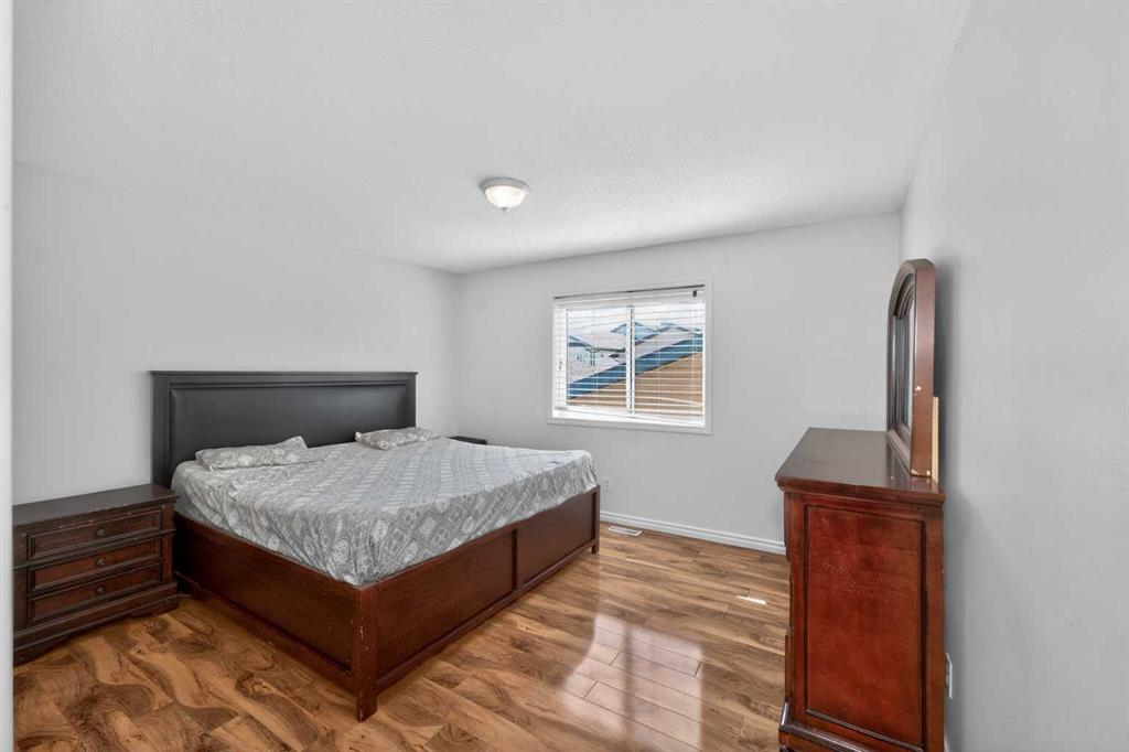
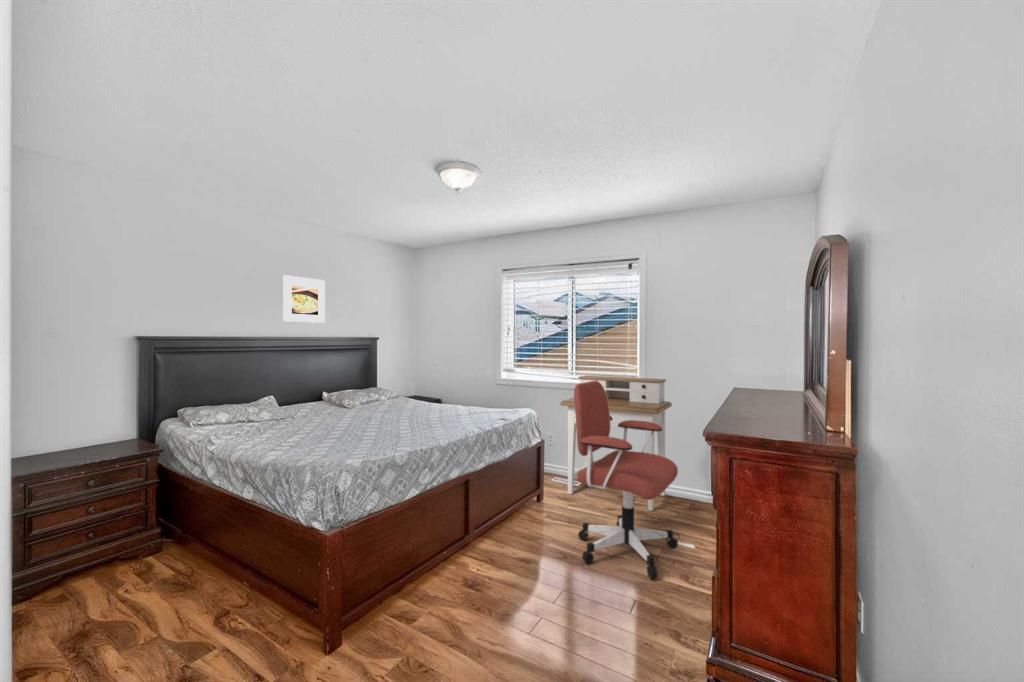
+ desk [559,375,673,512]
+ office chair [573,381,679,580]
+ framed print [282,274,326,324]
